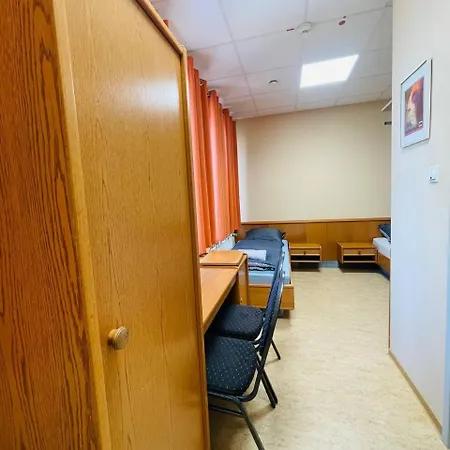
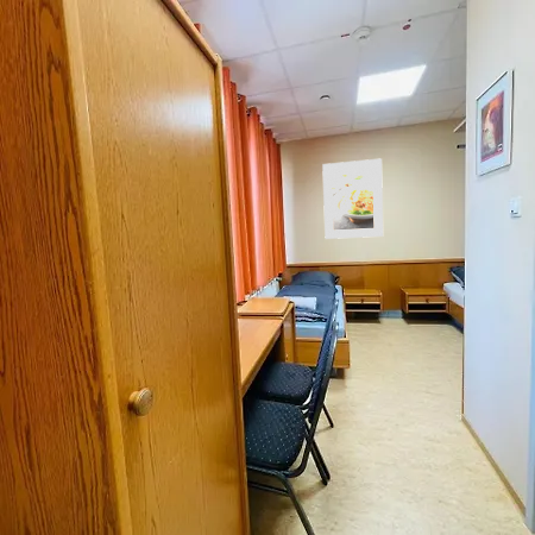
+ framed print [321,158,384,240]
